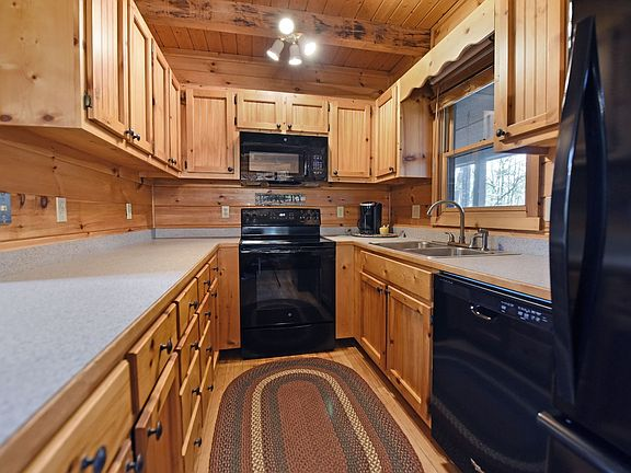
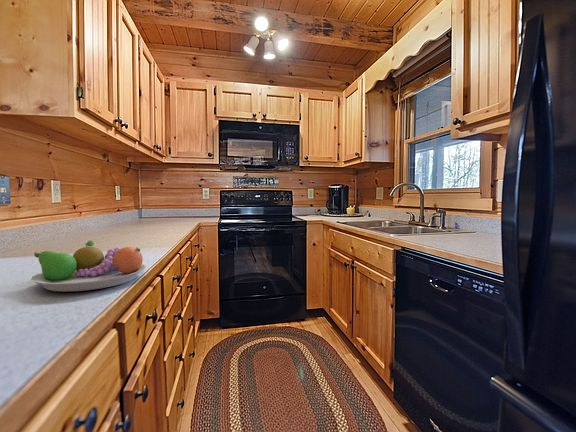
+ fruit bowl [30,239,146,292]
